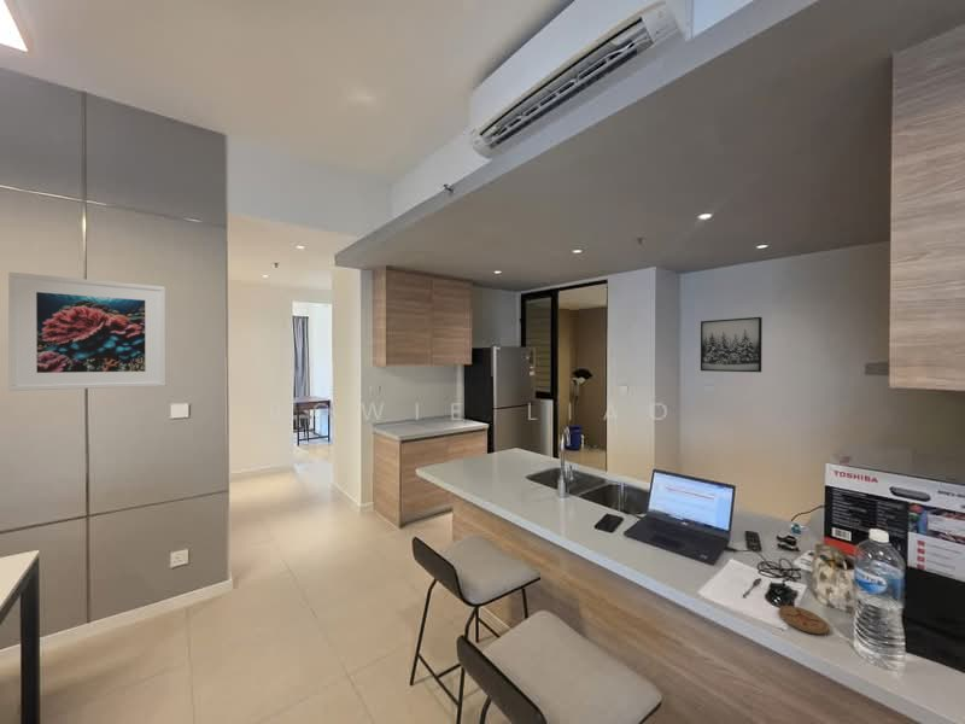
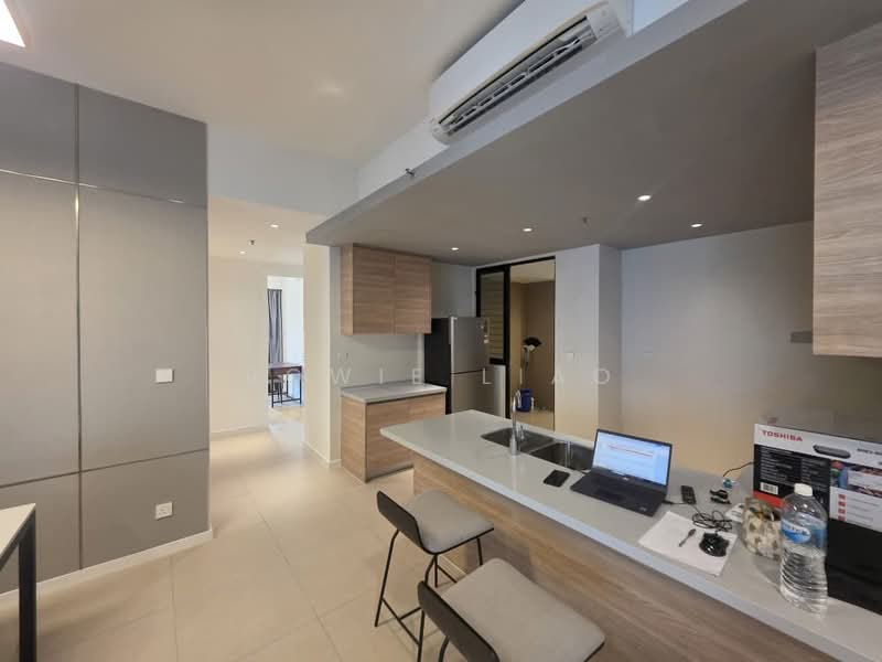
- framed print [7,270,166,392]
- coaster [777,605,830,636]
- wall art [700,316,764,373]
